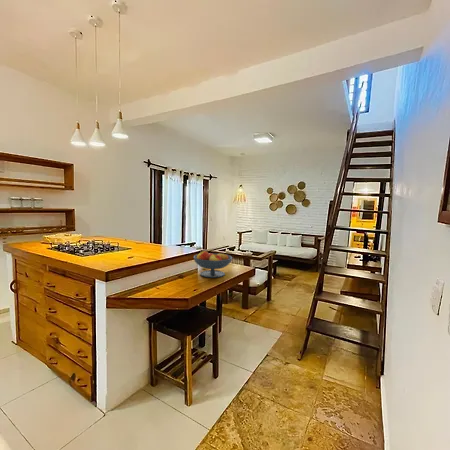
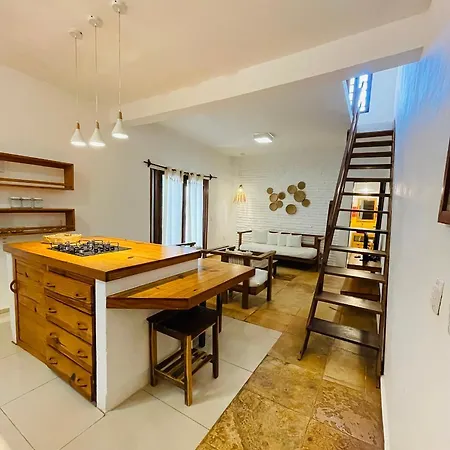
- fruit bowl [193,250,233,279]
